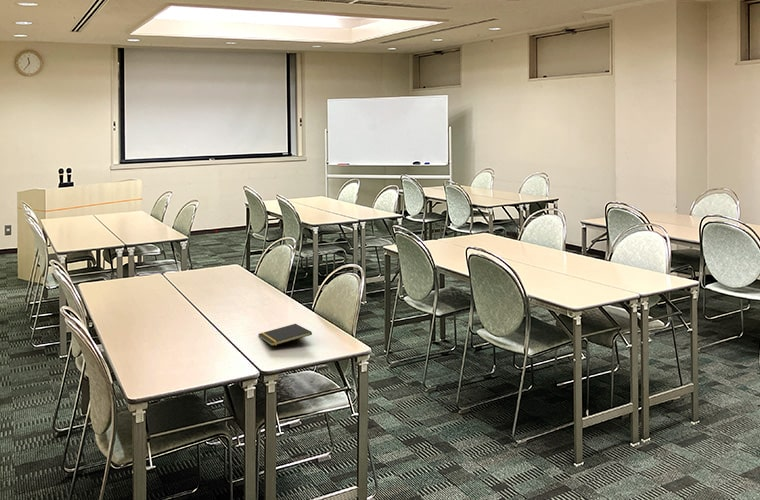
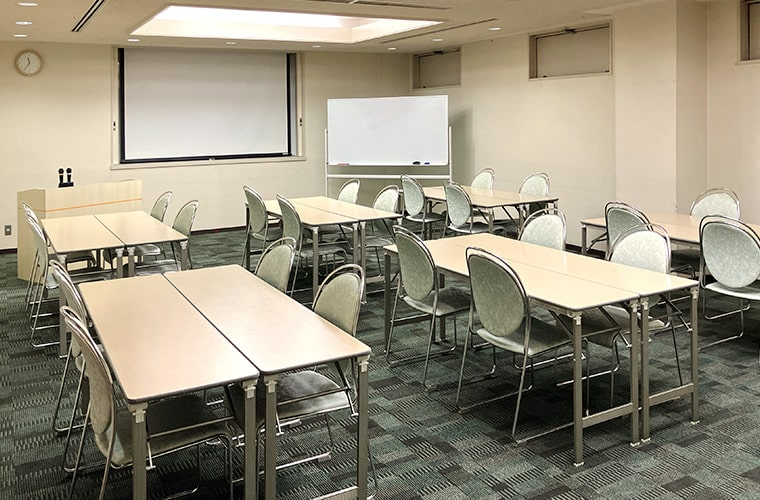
- notepad [257,323,313,347]
